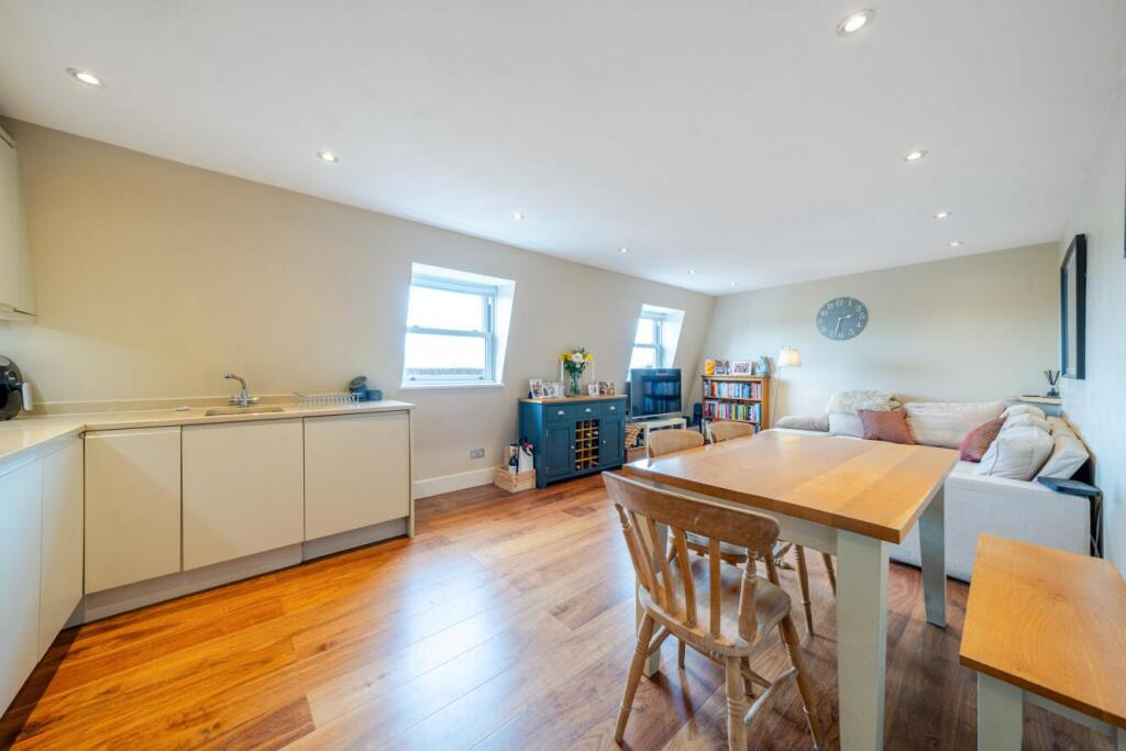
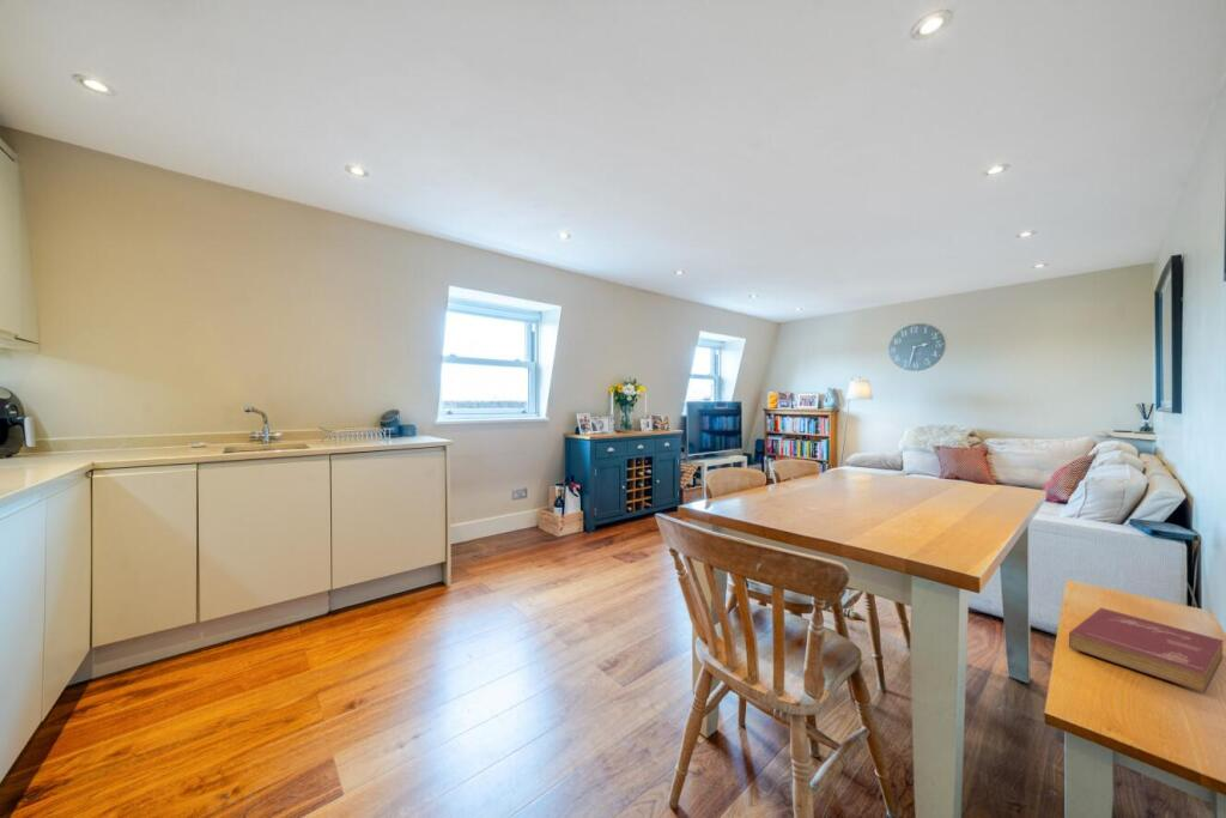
+ book [1068,606,1225,693]
